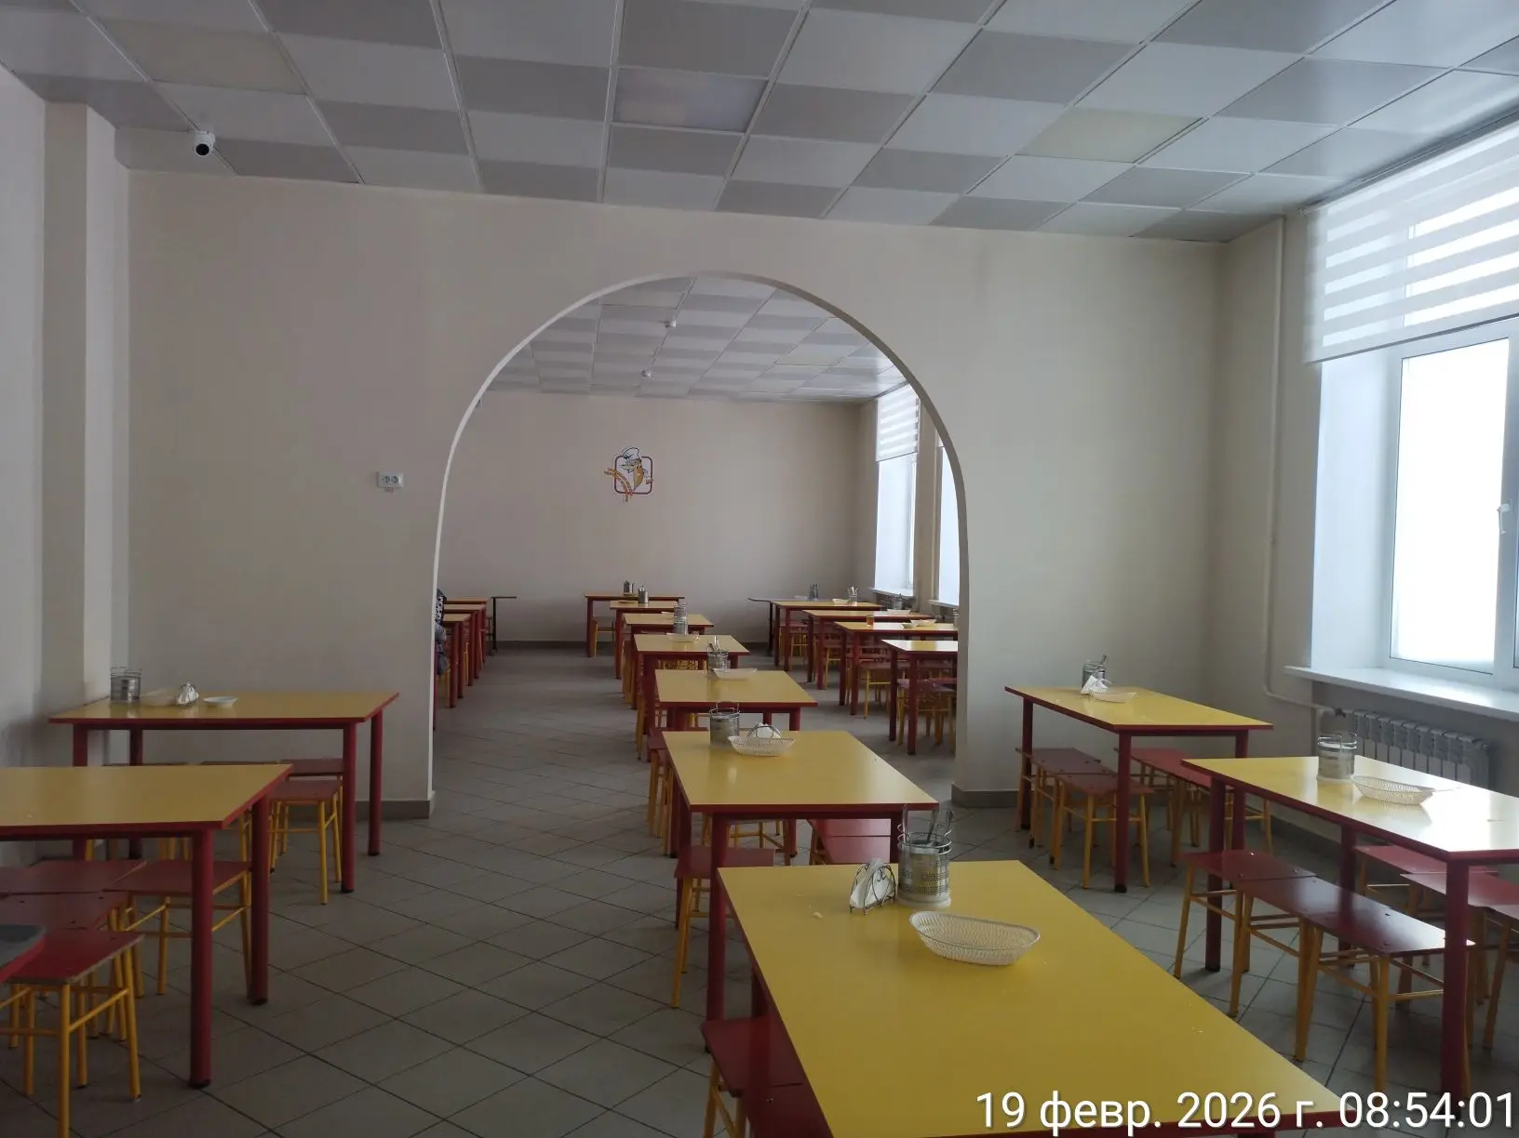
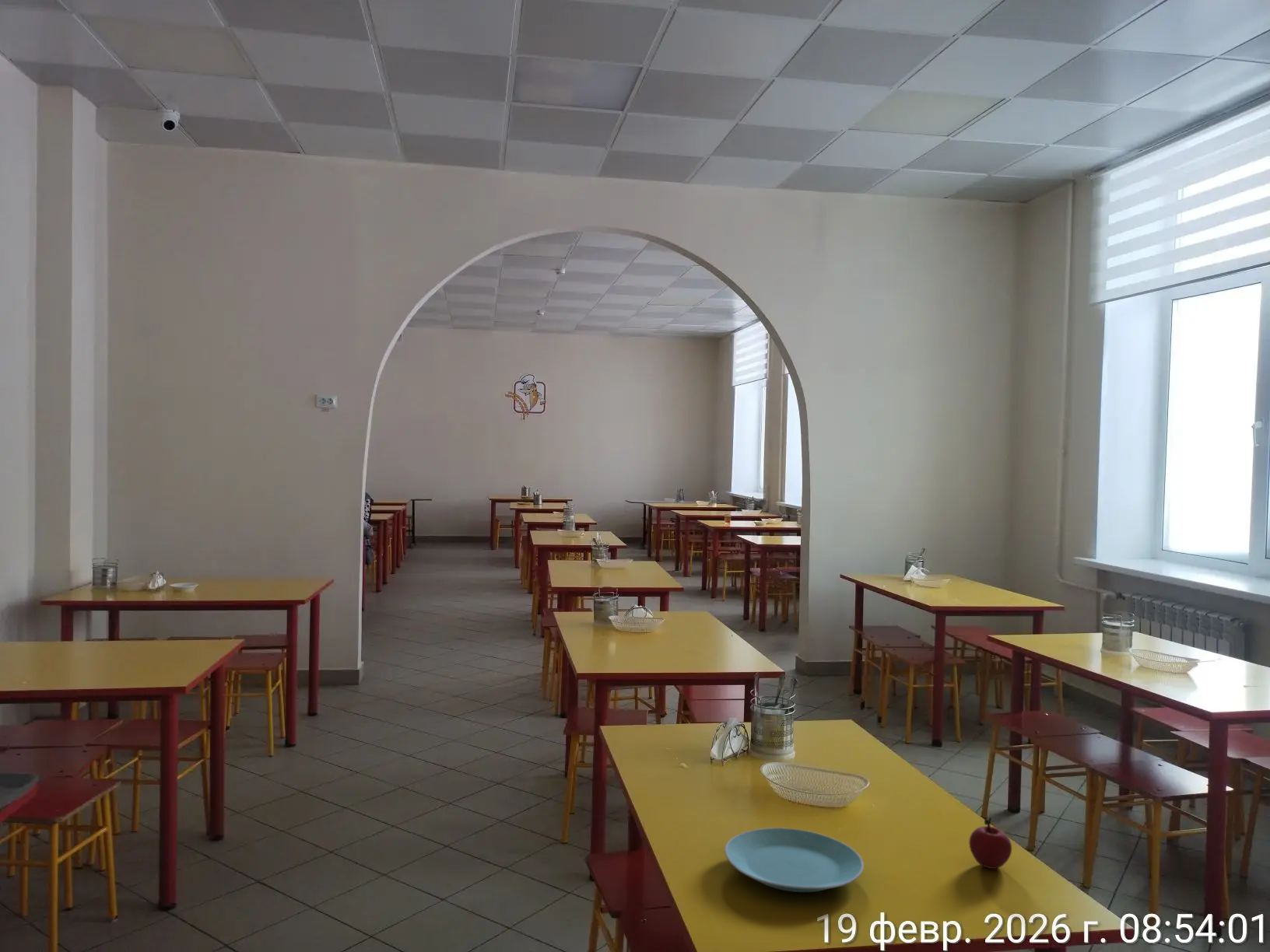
+ apple [968,817,1012,870]
+ plate [724,827,865,893]
